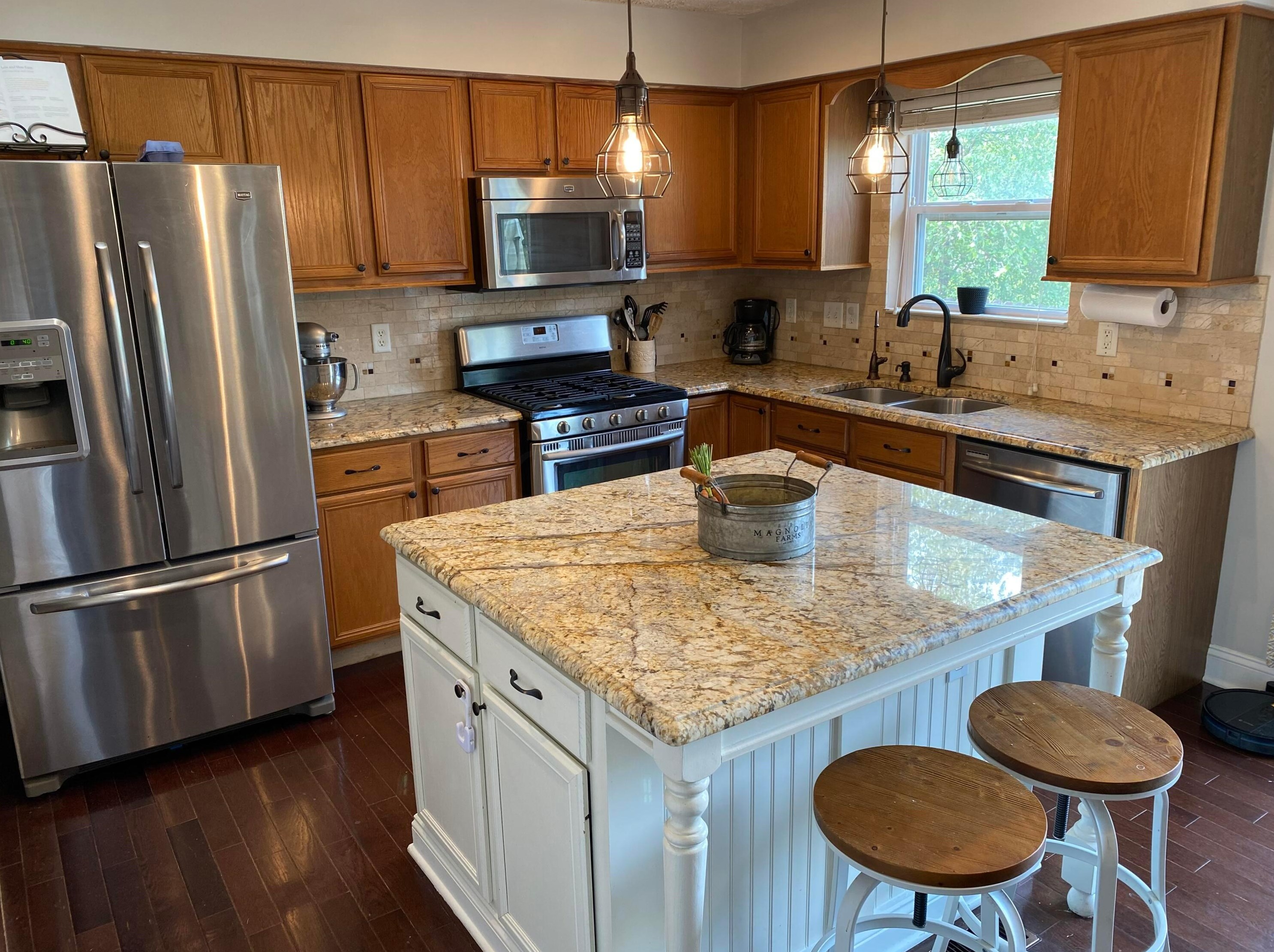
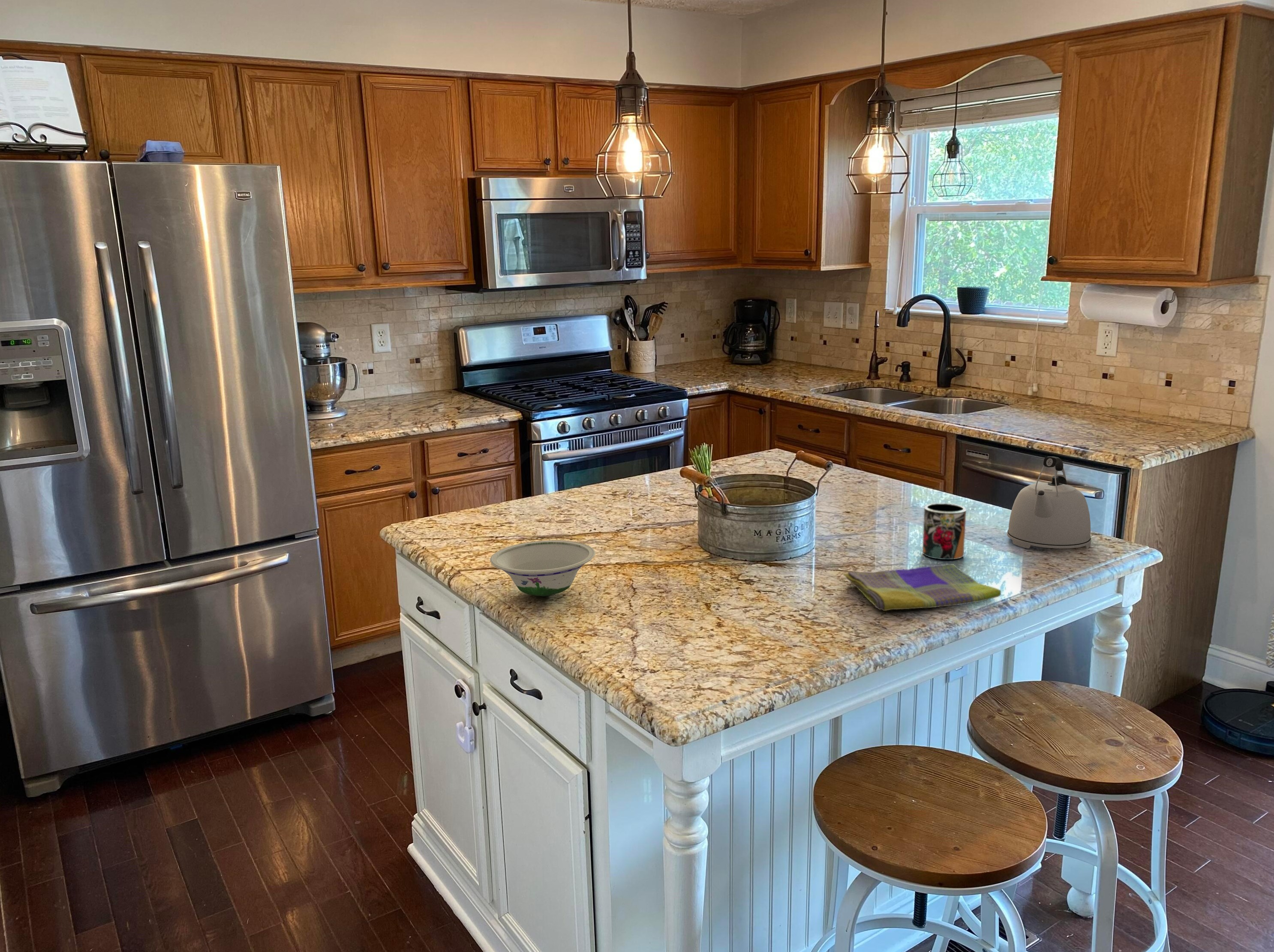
+ bowl [490,540,595,597]
+ dish towel [843,563,1001,611]
+ kettle [1007,456,1091,549]
+ mug [922,503,967,560]
